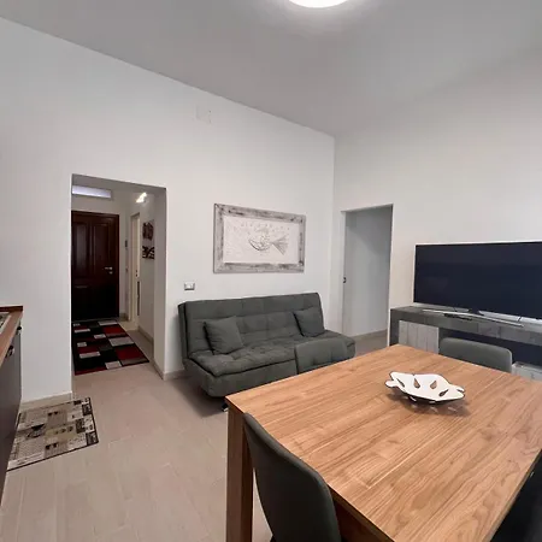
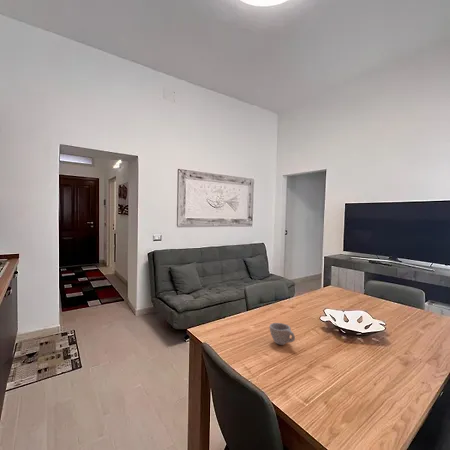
+ cup [269,322,296,346]
